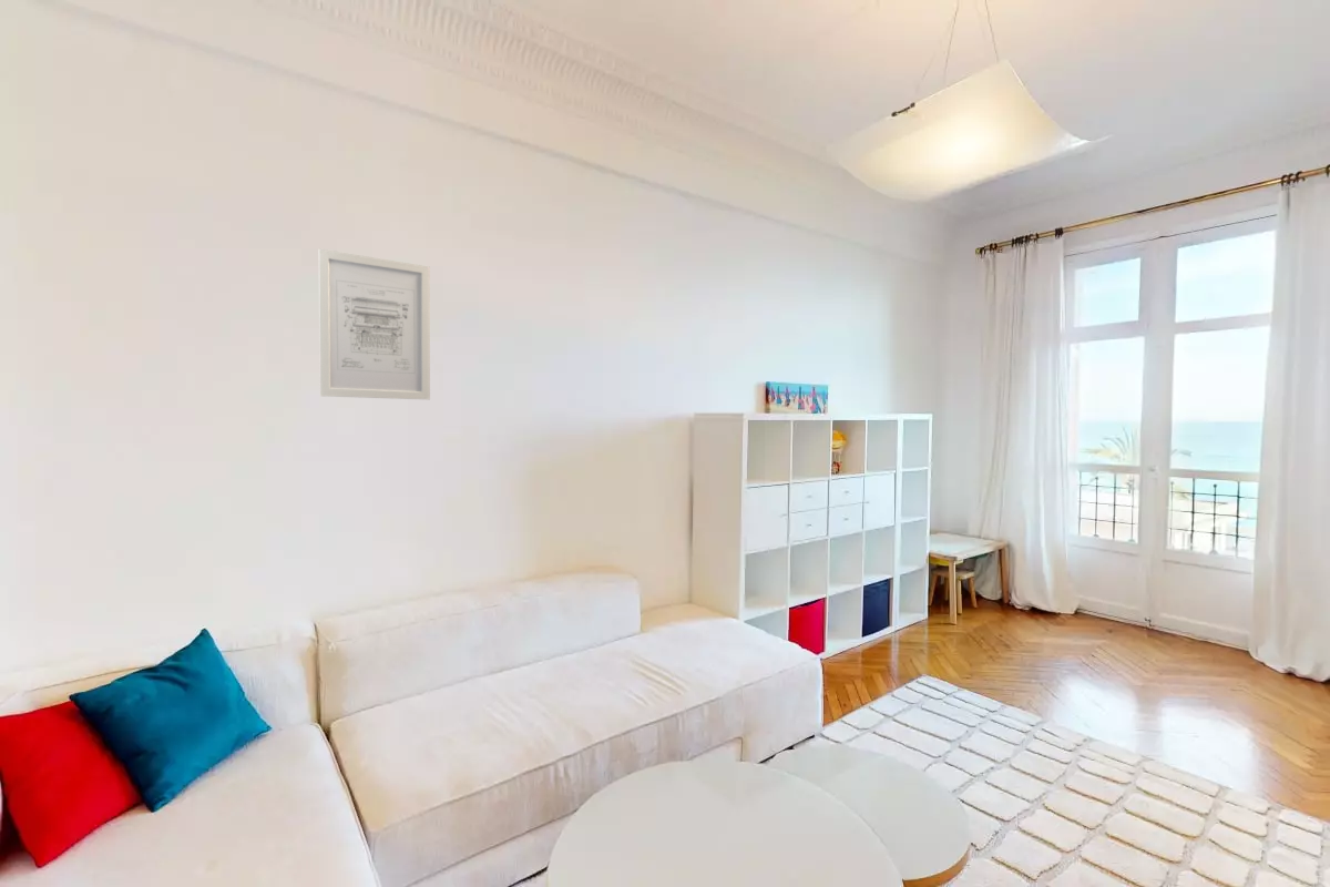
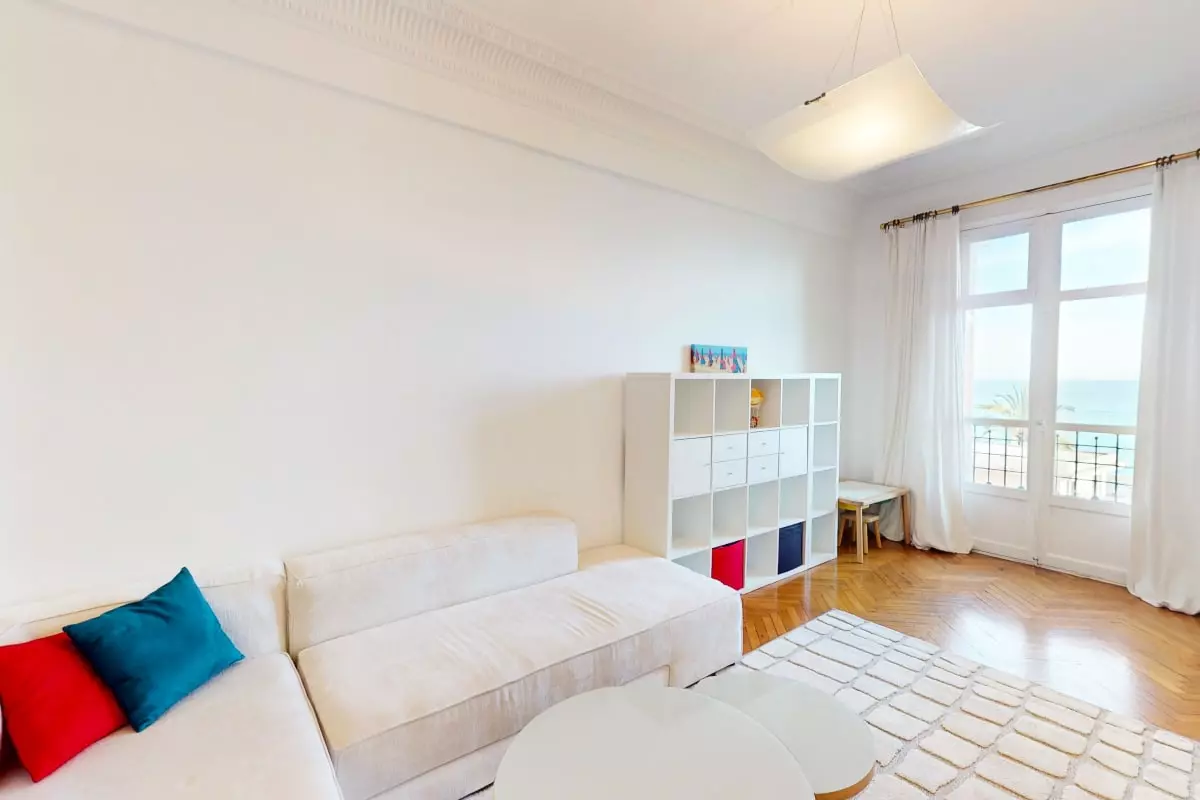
- wall art [318,248,431,400]
